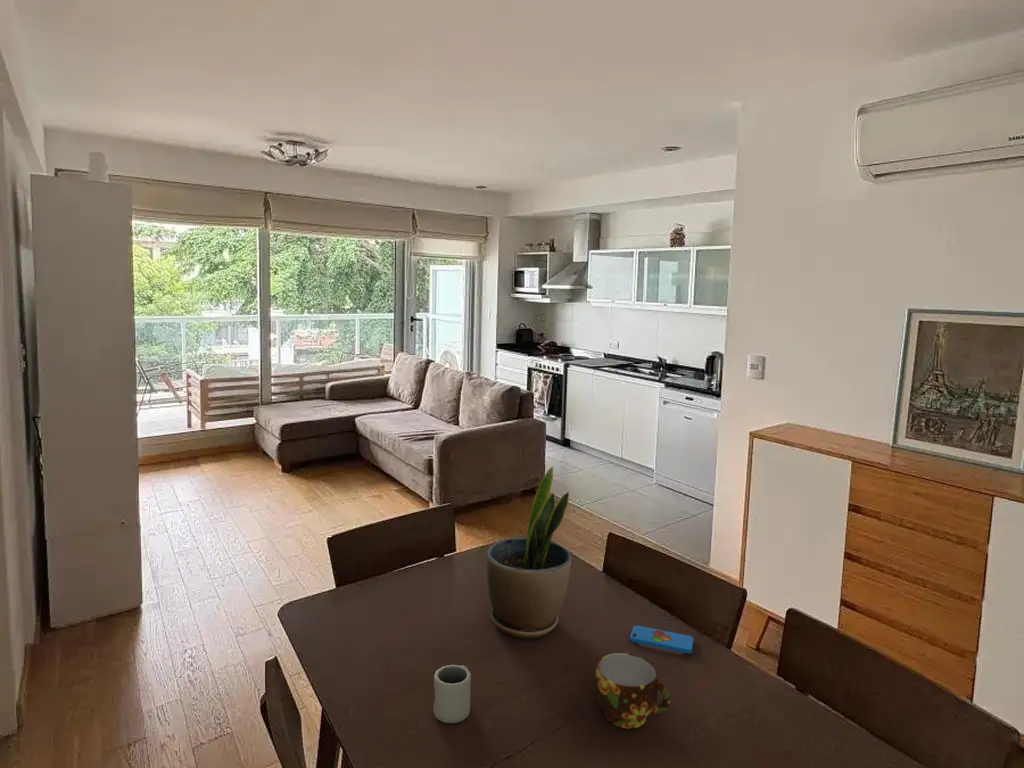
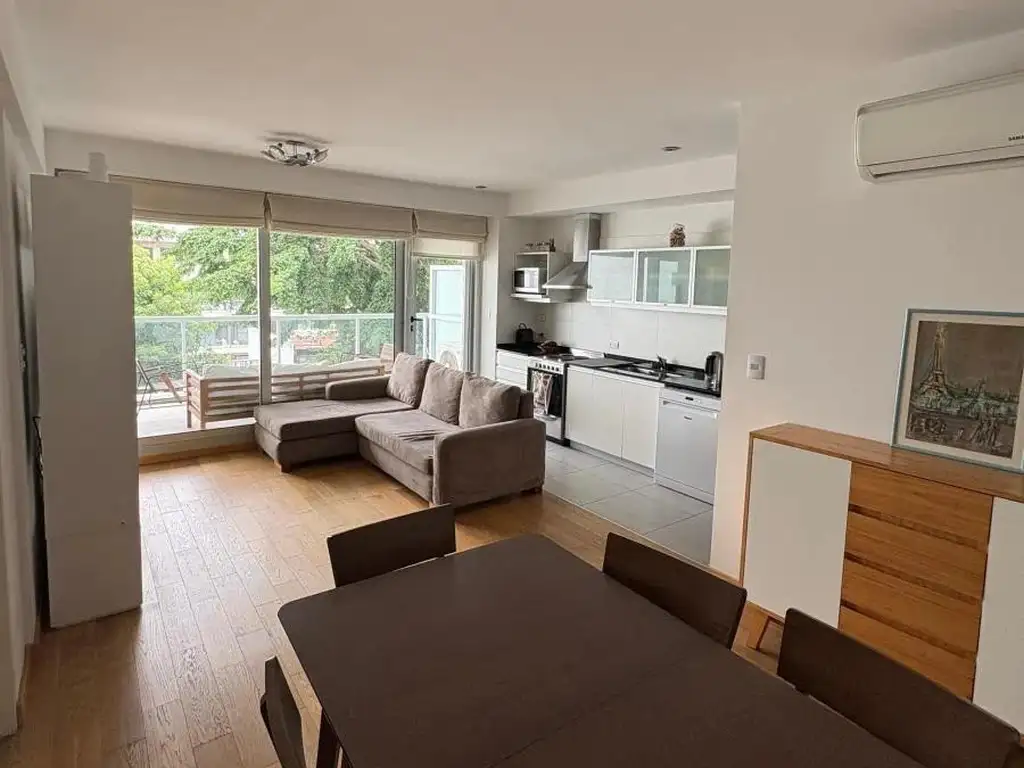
- cup [594,652,671,729]
- potted plant [486,466,572,639]
- smartphone [629,625,695,655]
- cup [433,664,472,724]
